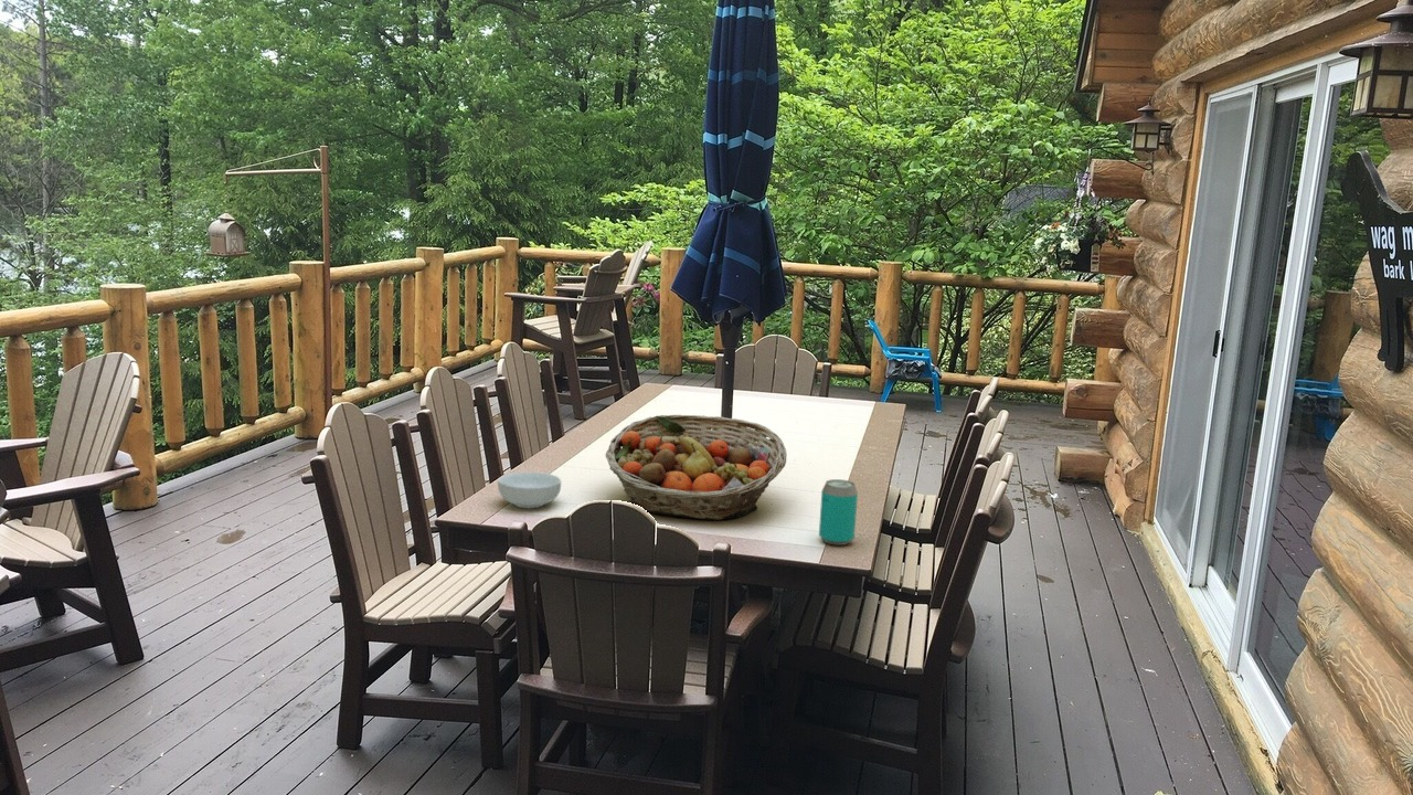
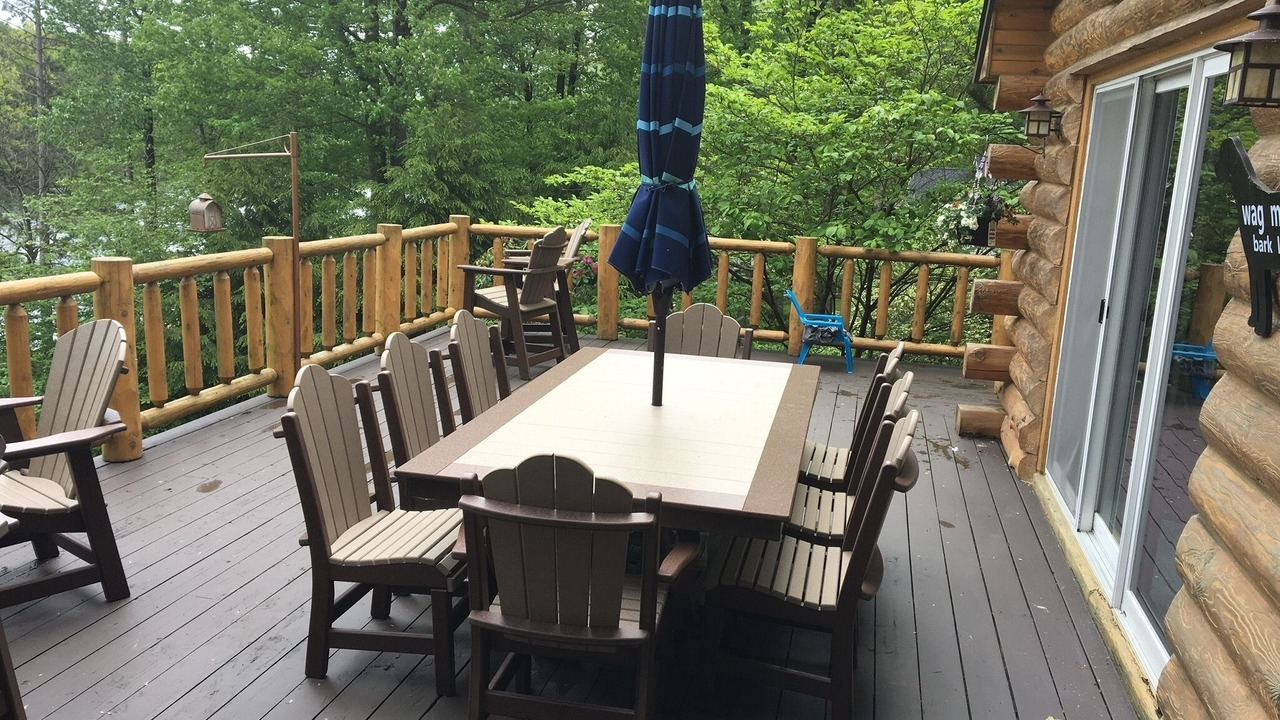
- fruit basket [605,414,788,521]
- beverage can [818,478,859,547]
- cereal bowl [497,470,562,509]
